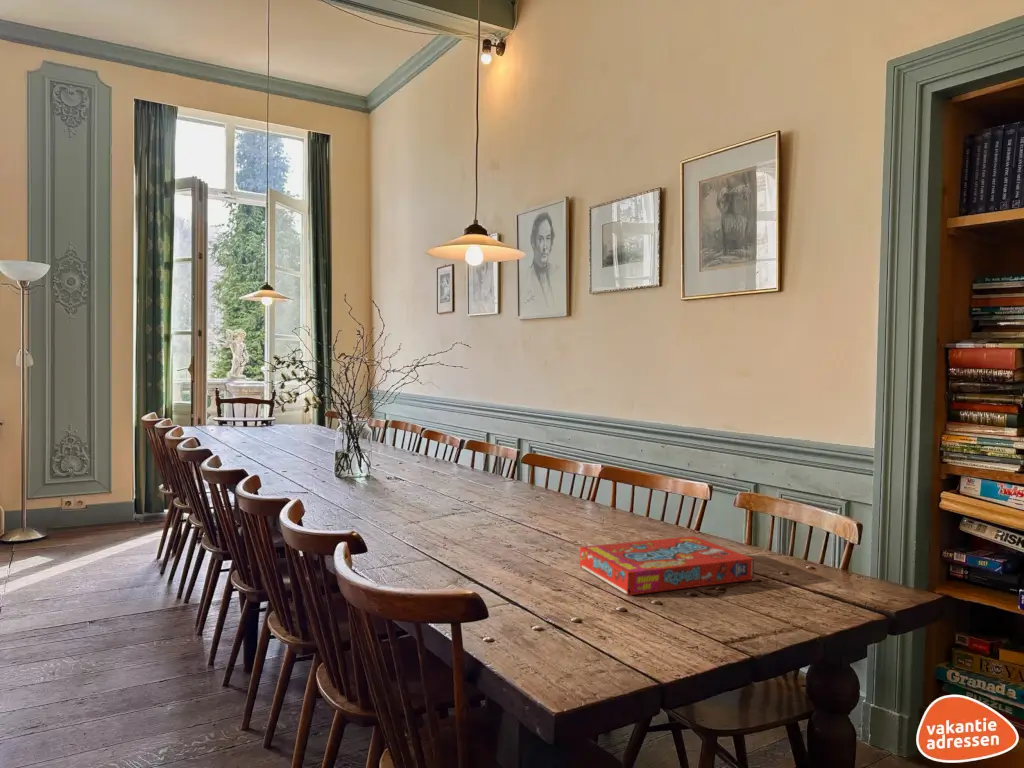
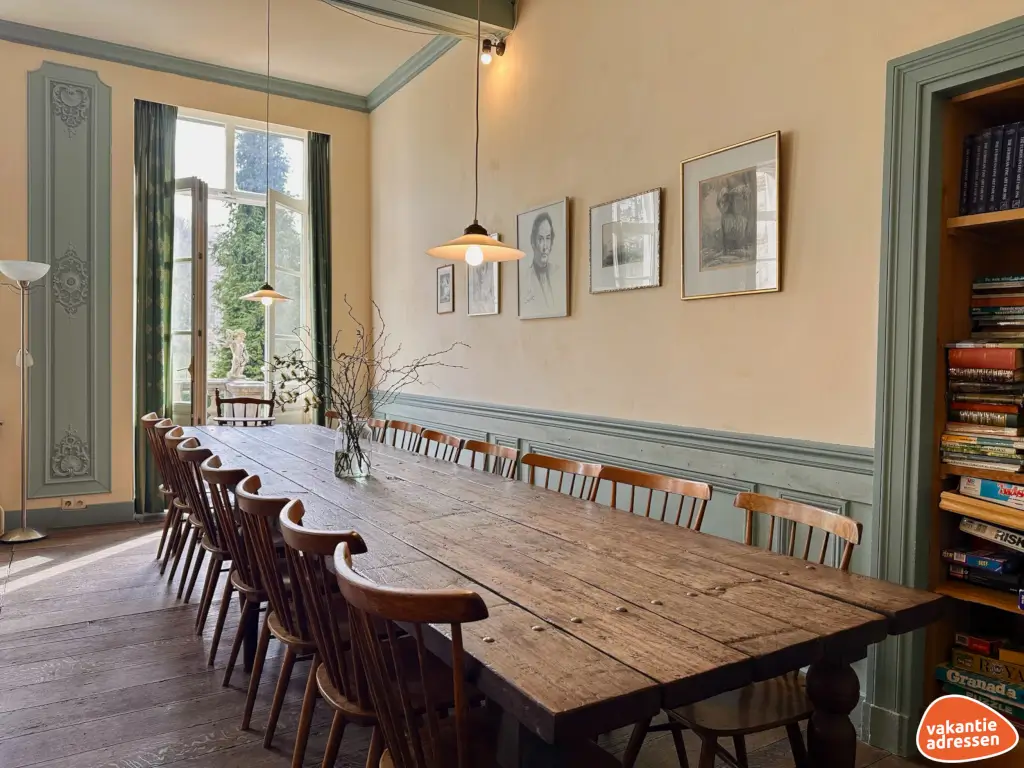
- snack box [578,535,755,596]
